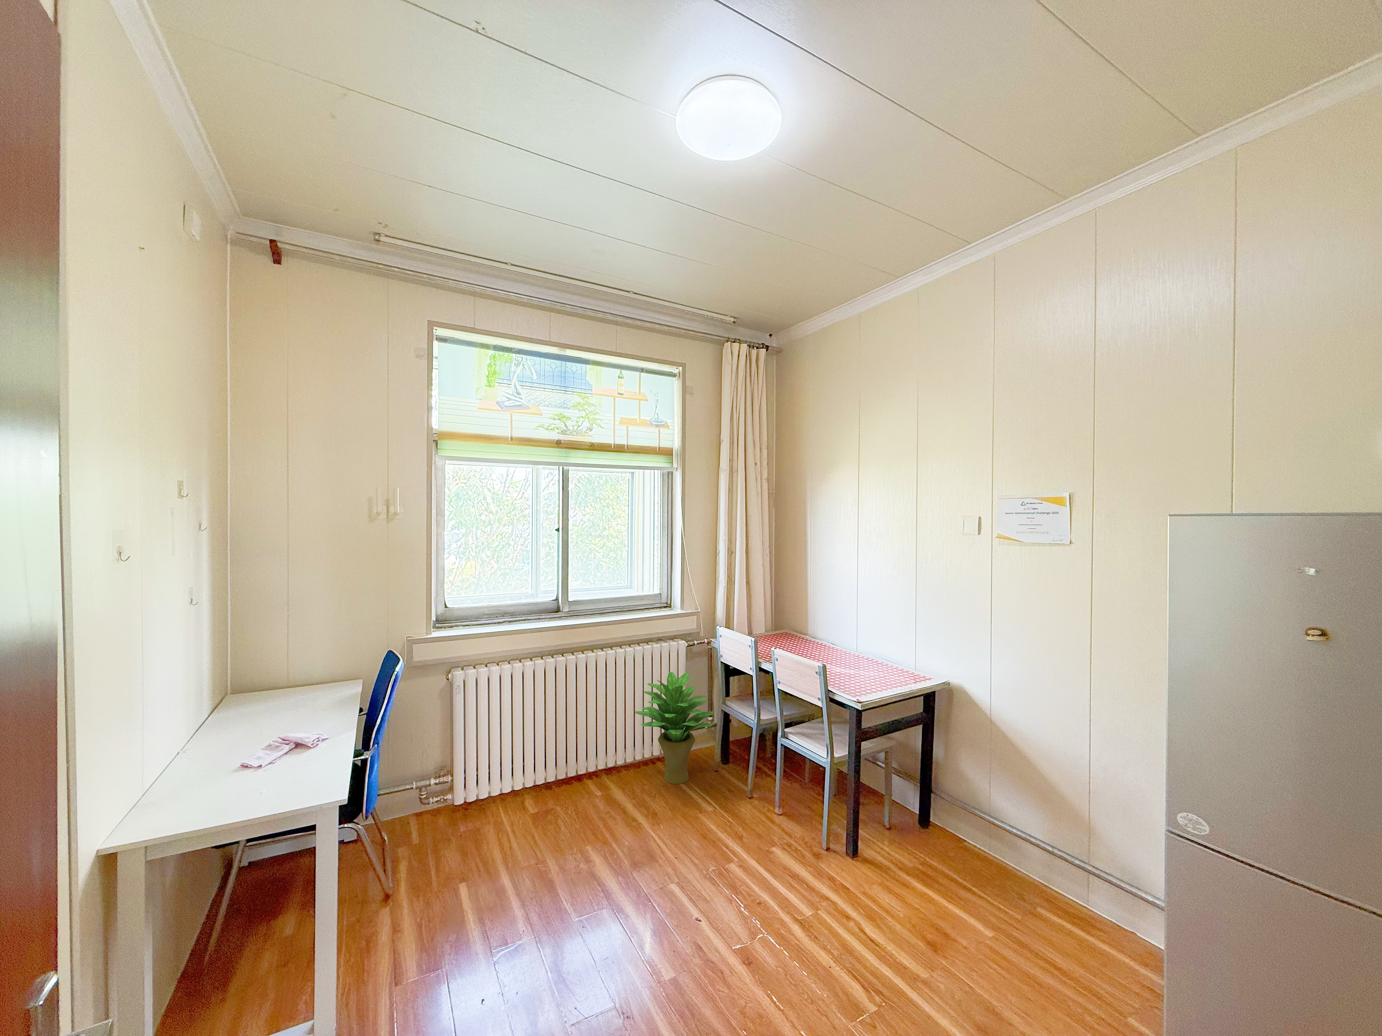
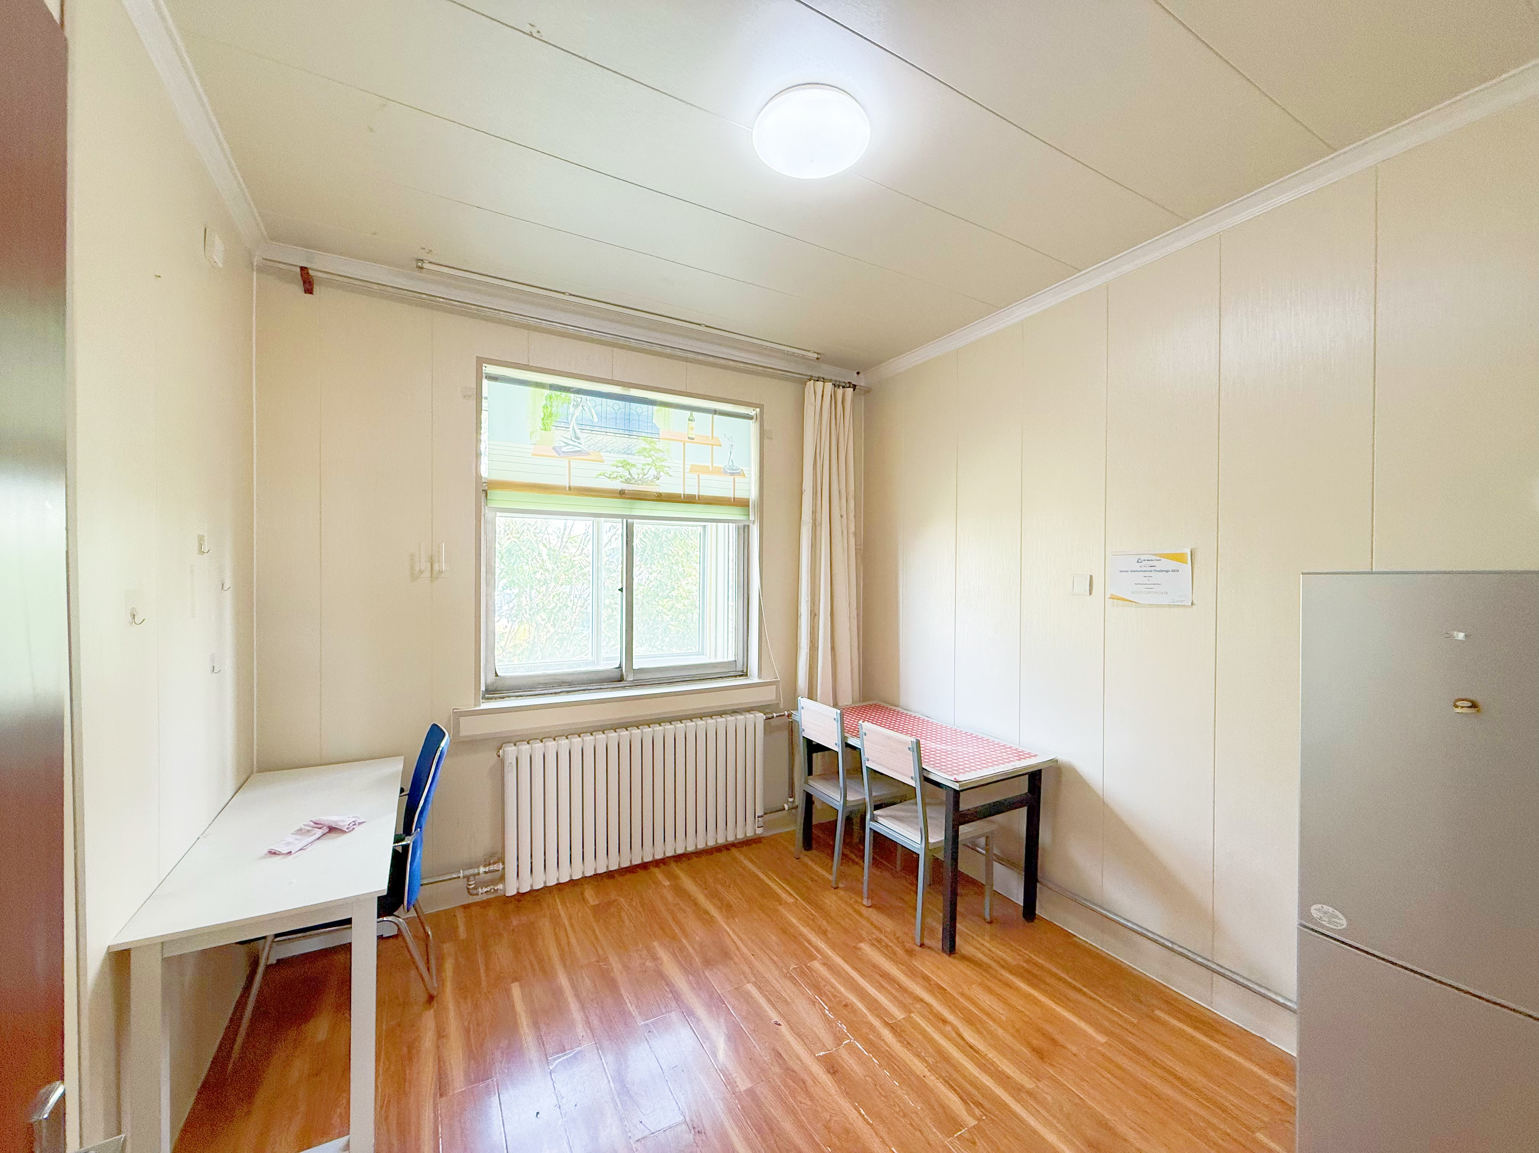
- potted plant [634,671,715,785]
